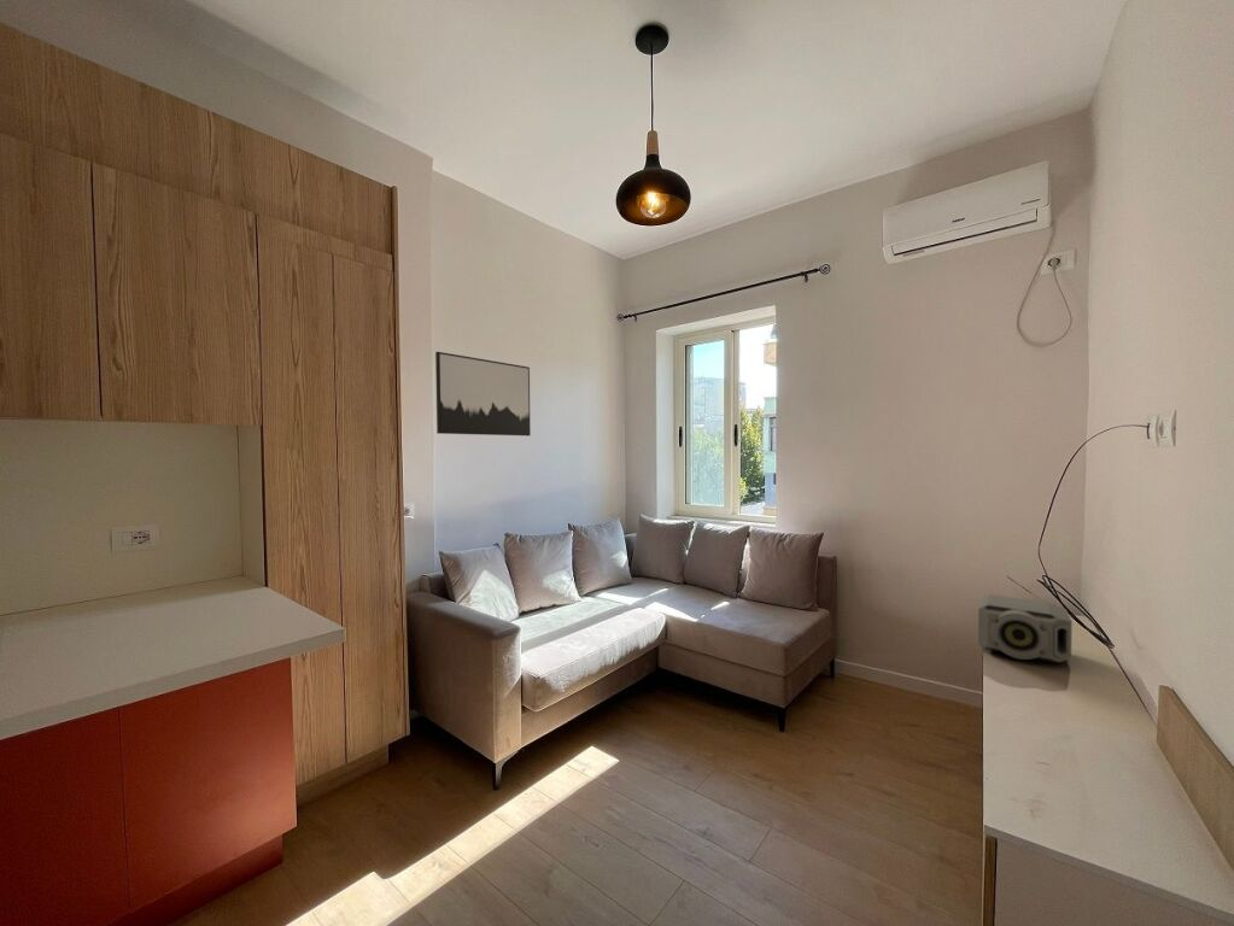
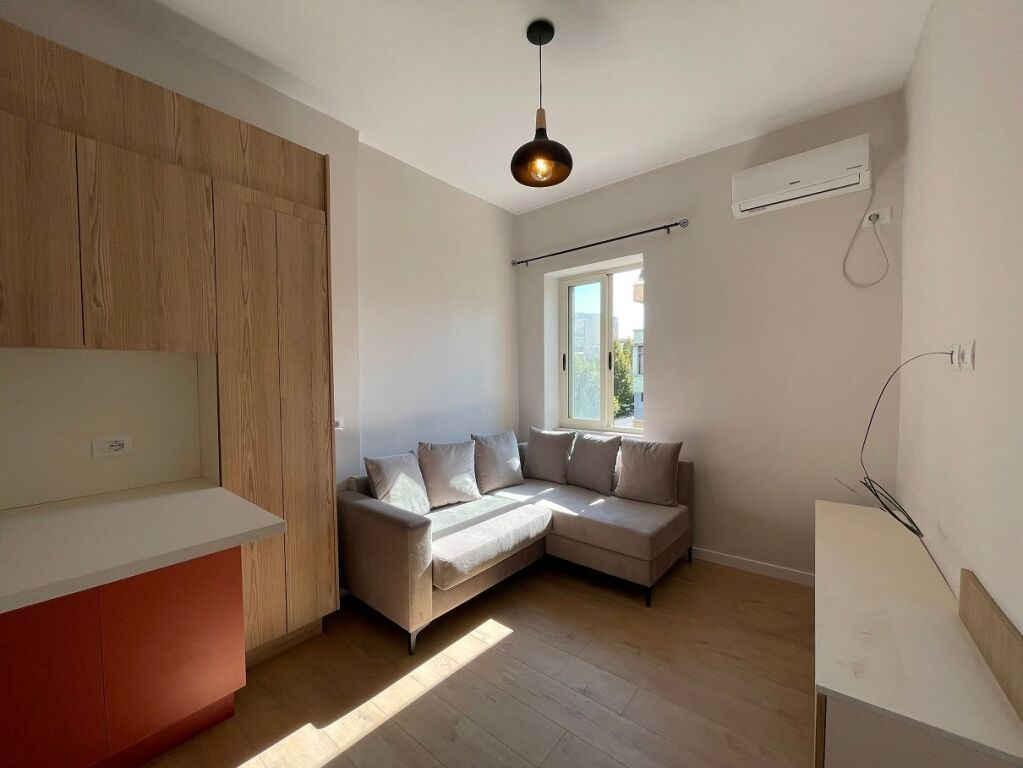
- speaker [977,593,1074,663]
- wall art [434,351,532,436]
